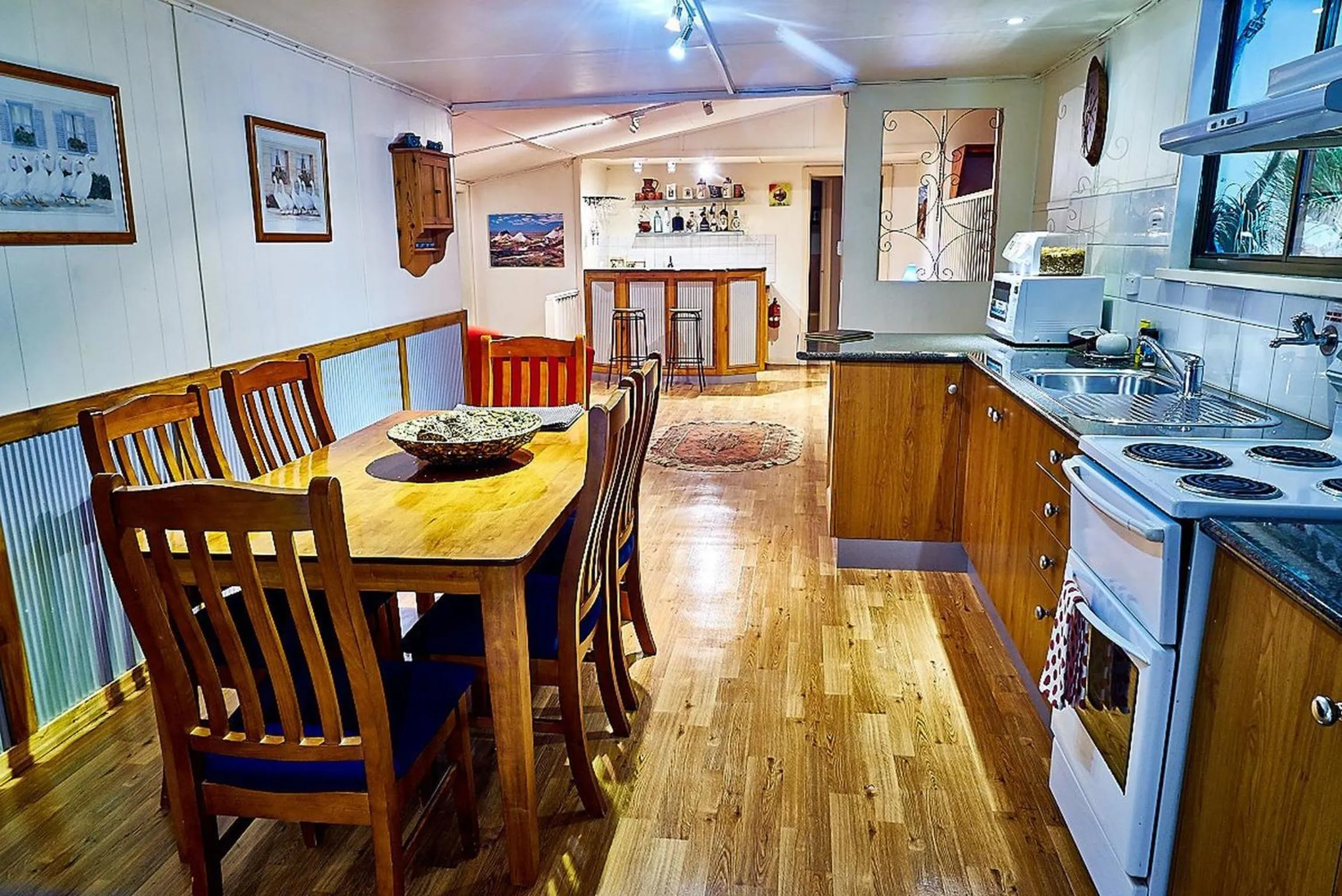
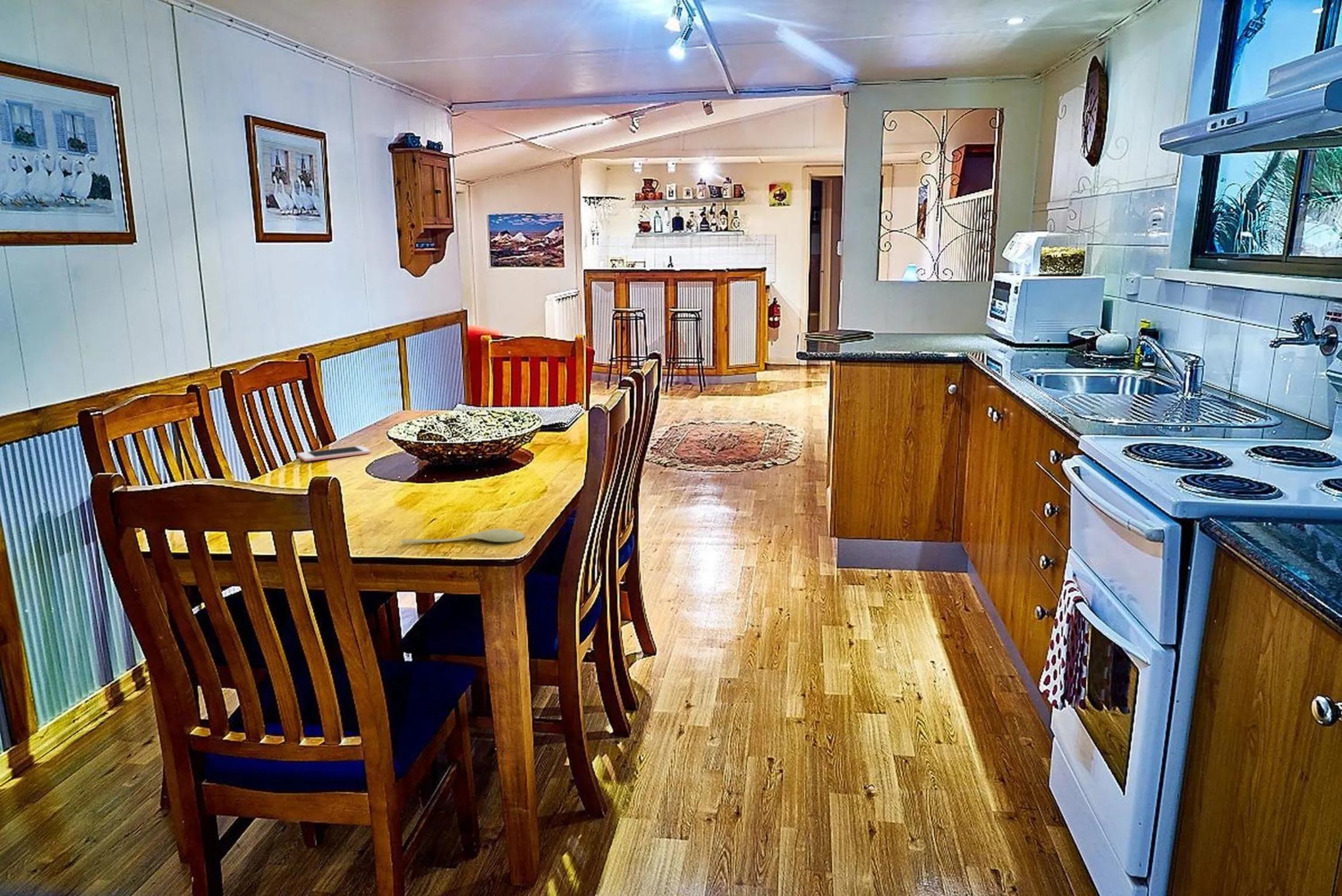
+ spoon [400,529,525,544]
+ cell phone [296,445,372,462]
